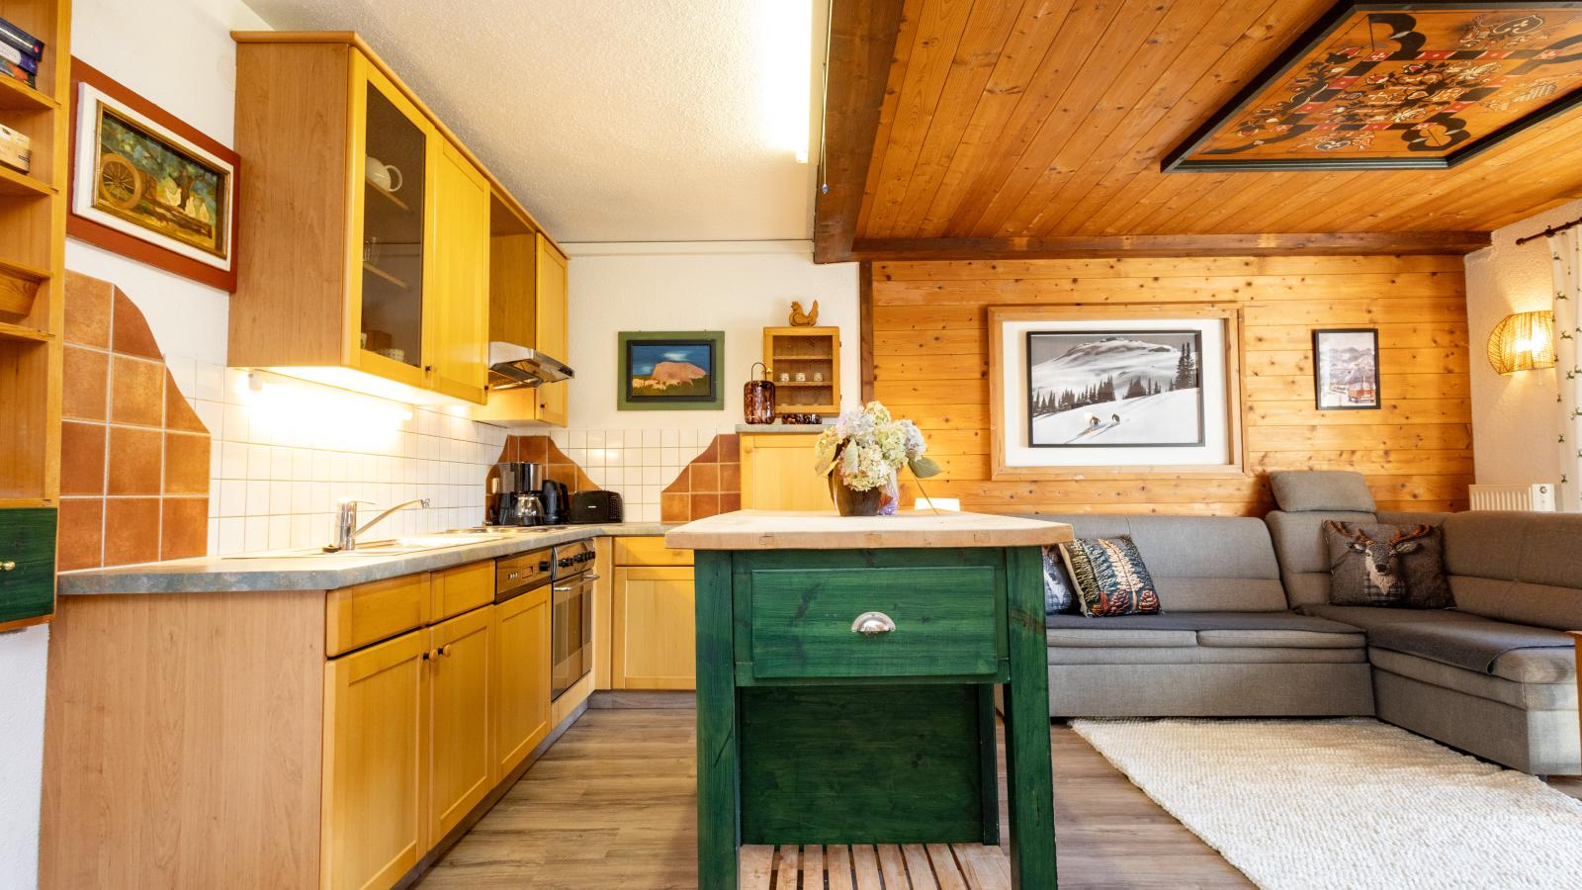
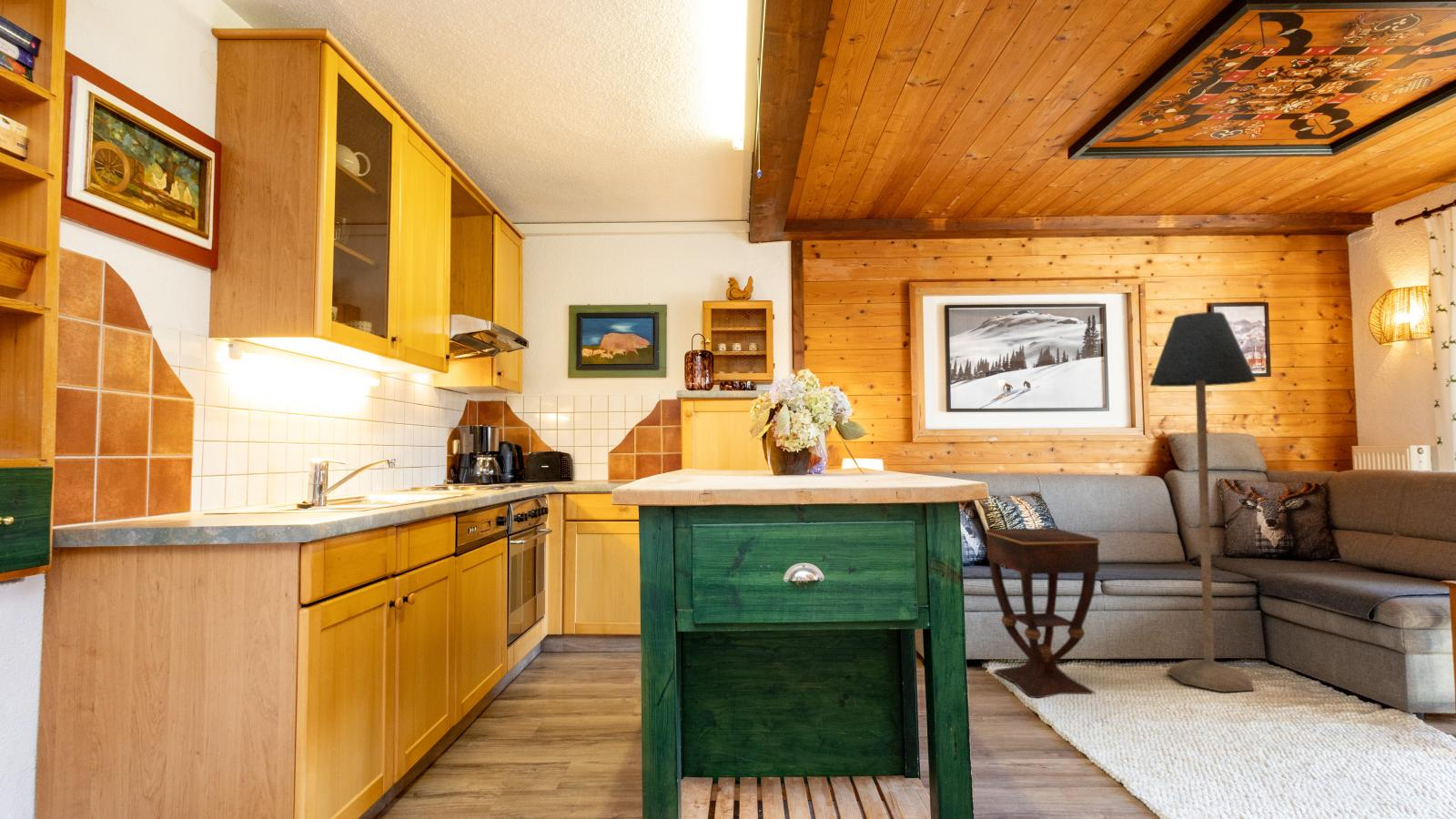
+ side table [985,527,1101,699]
+ floor lamp [1149,311,1258,693]
